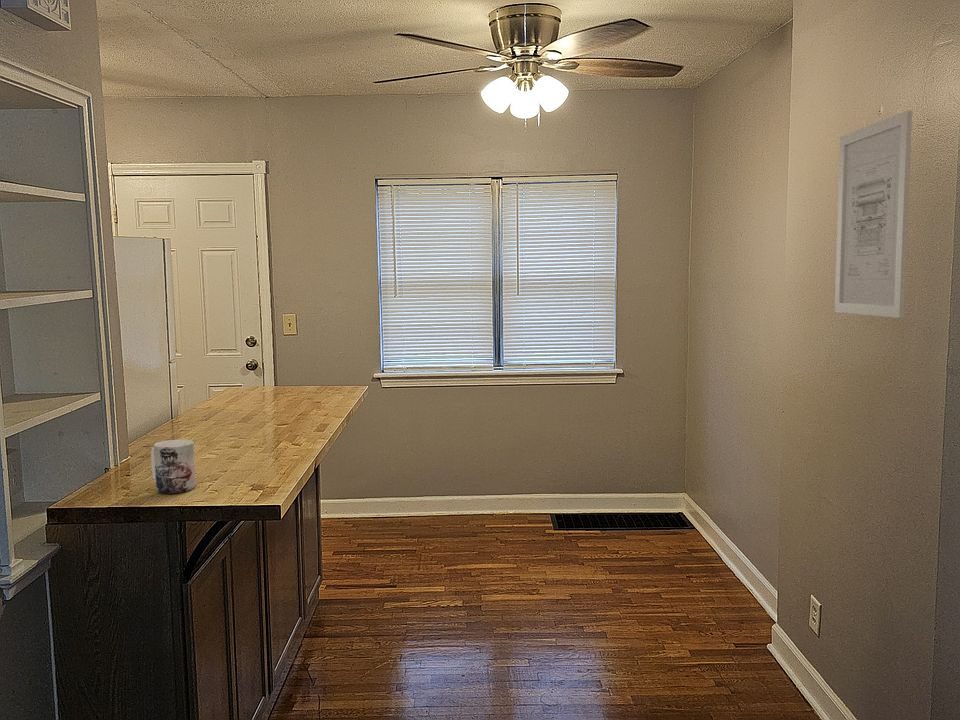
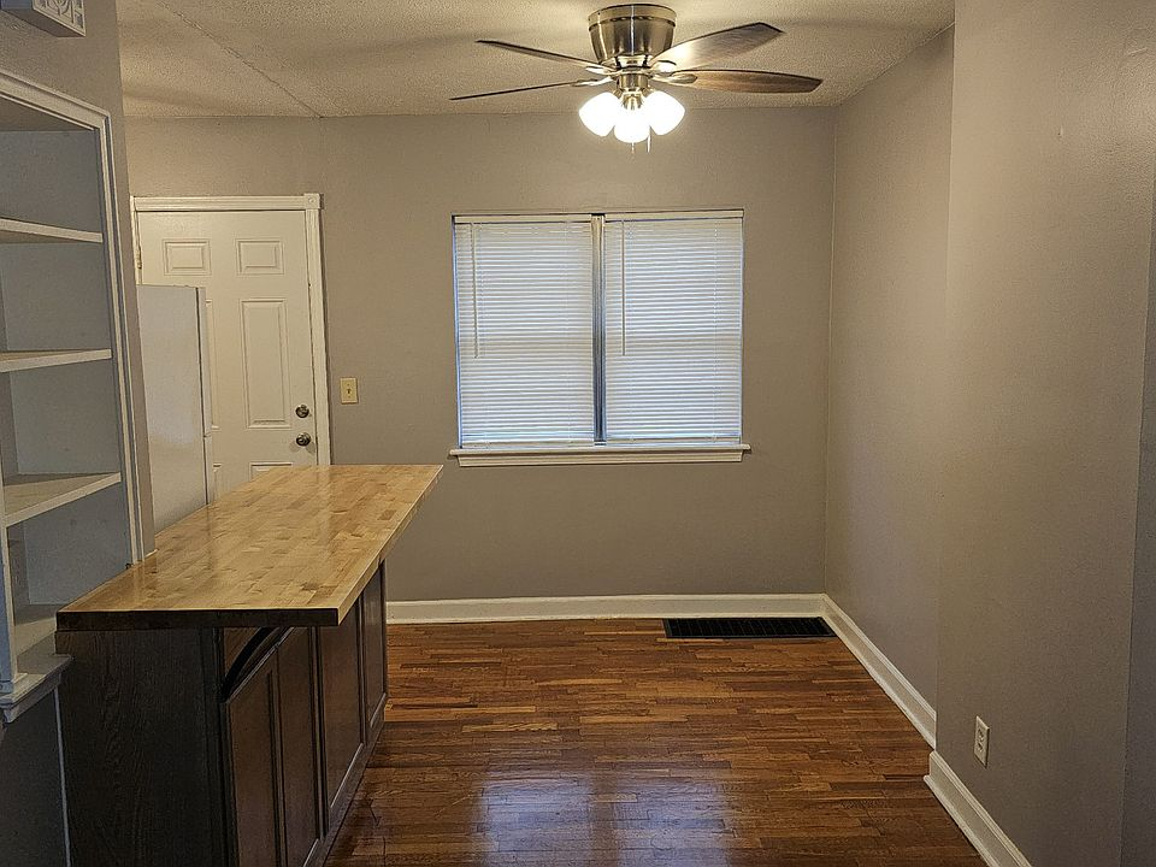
- wall art [834,110,913,319]
- mug [150,439,197,494]
